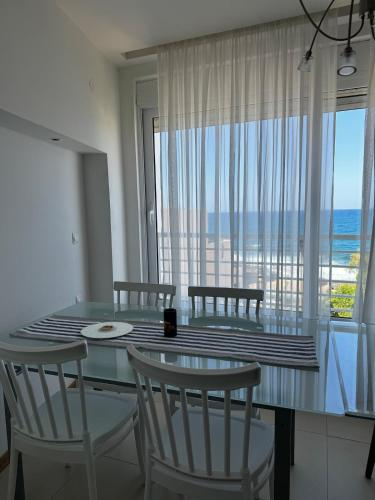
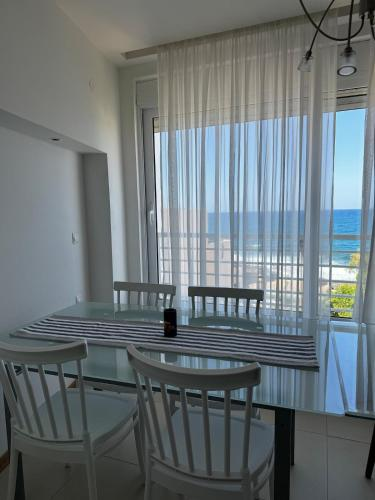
- plate [80,321,134,339]
